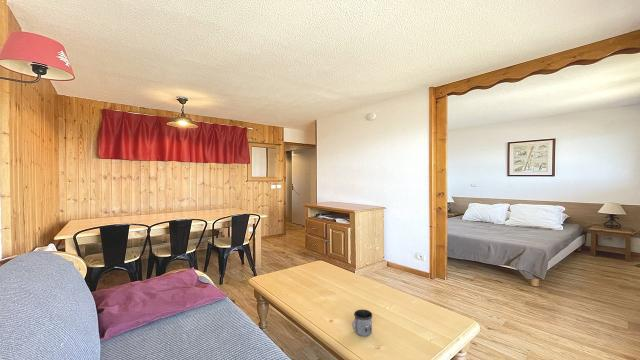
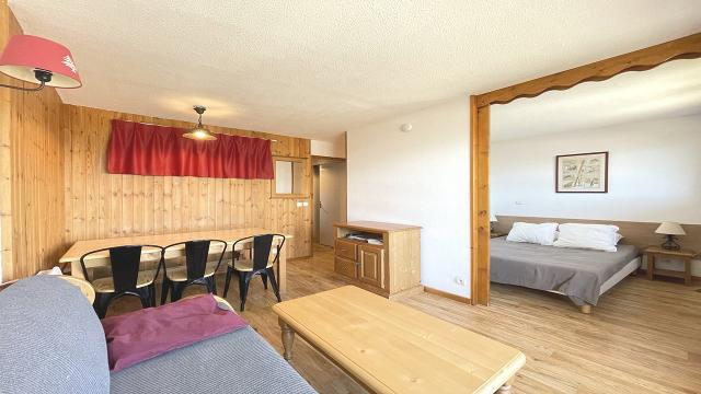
- mug [351,308,373,337]
